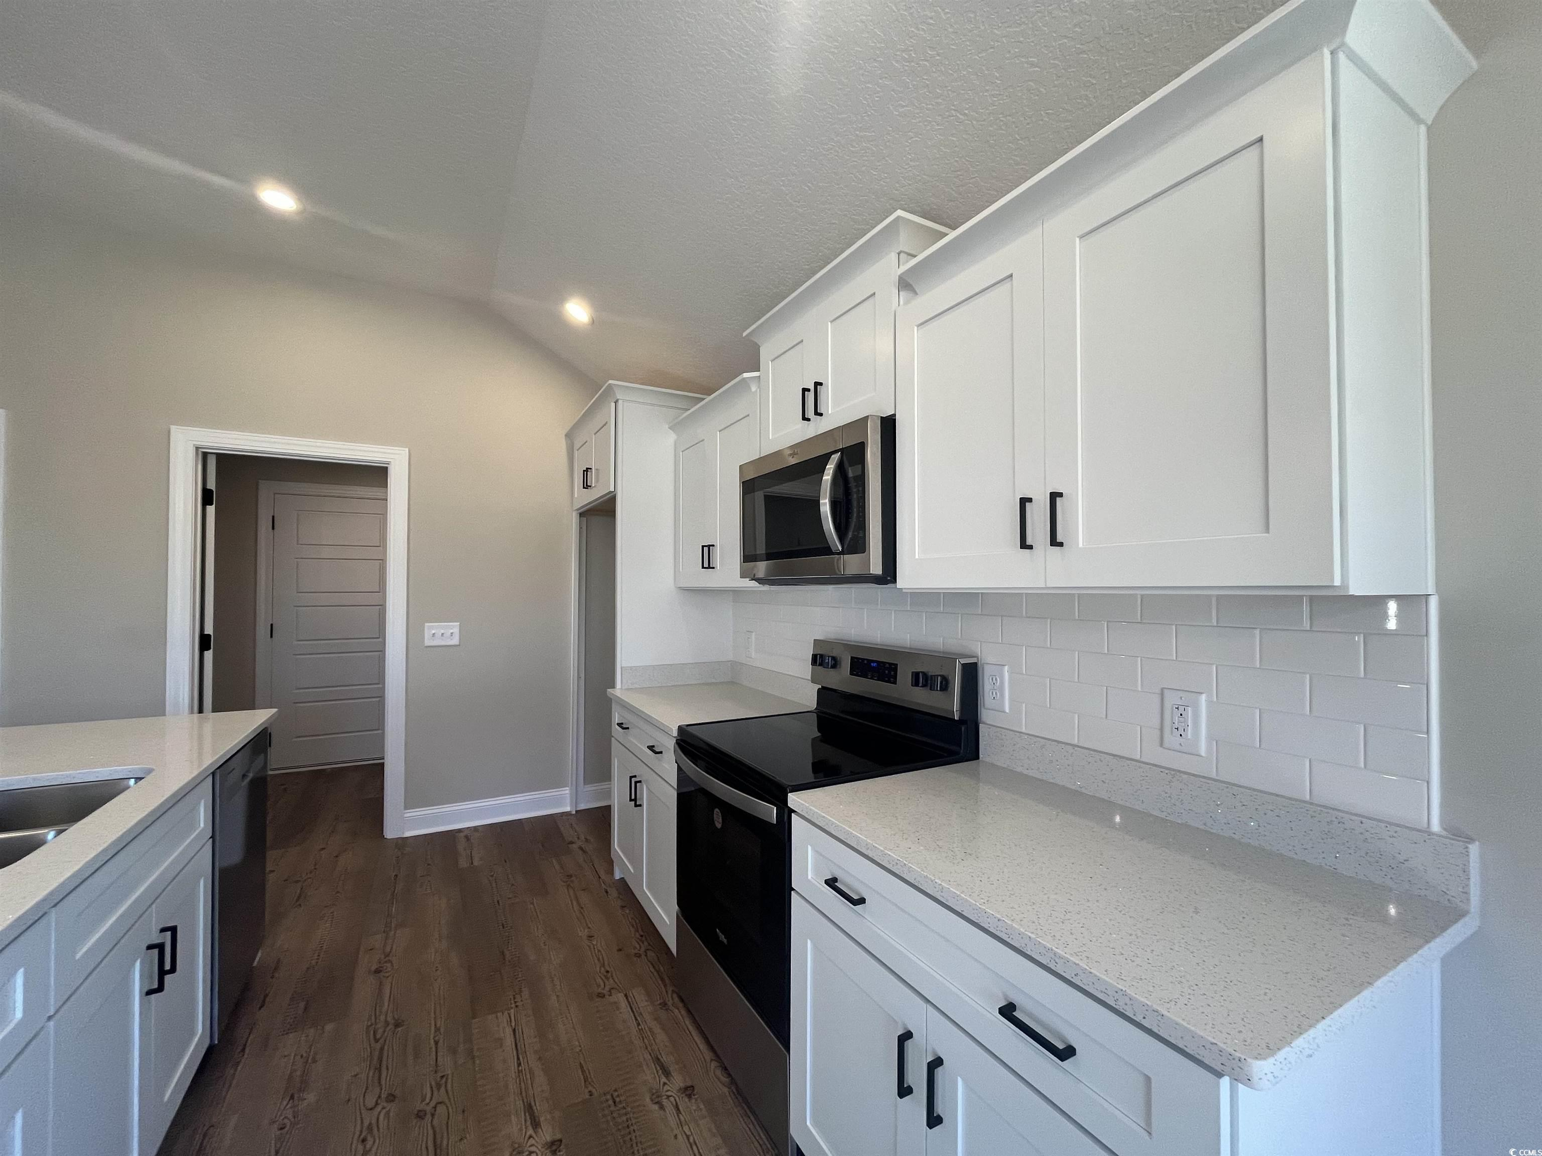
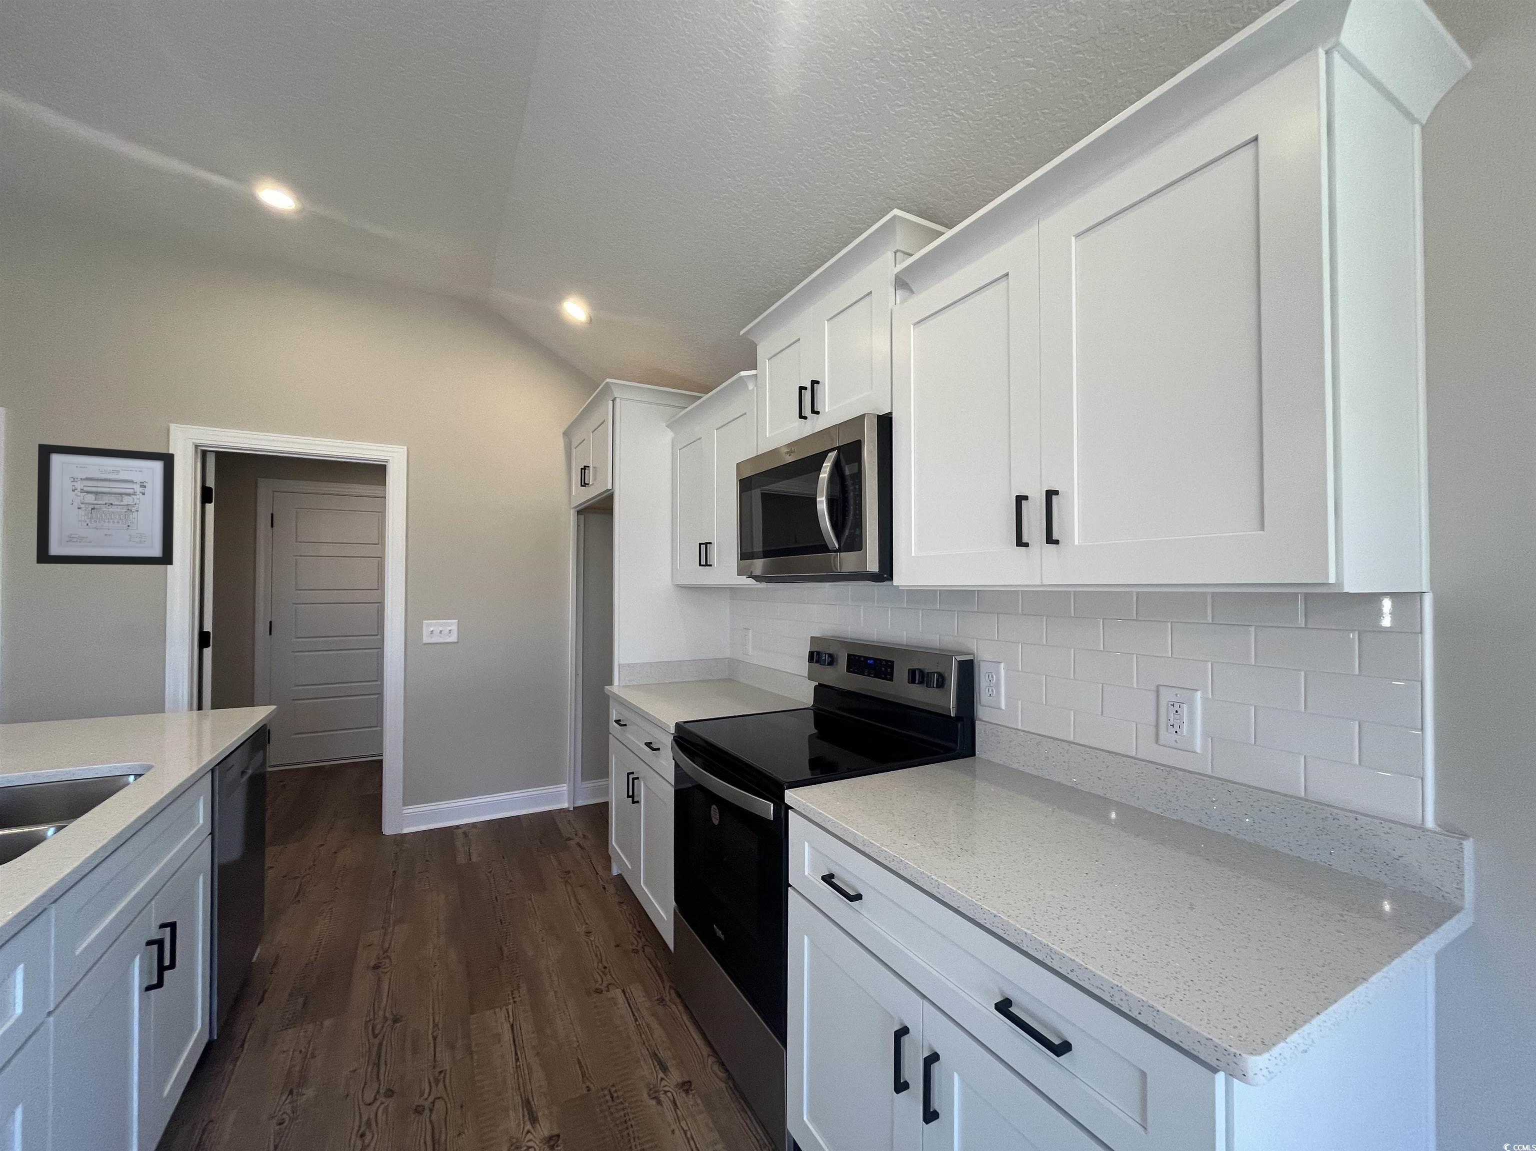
+ wall art [36,444,175,566]
